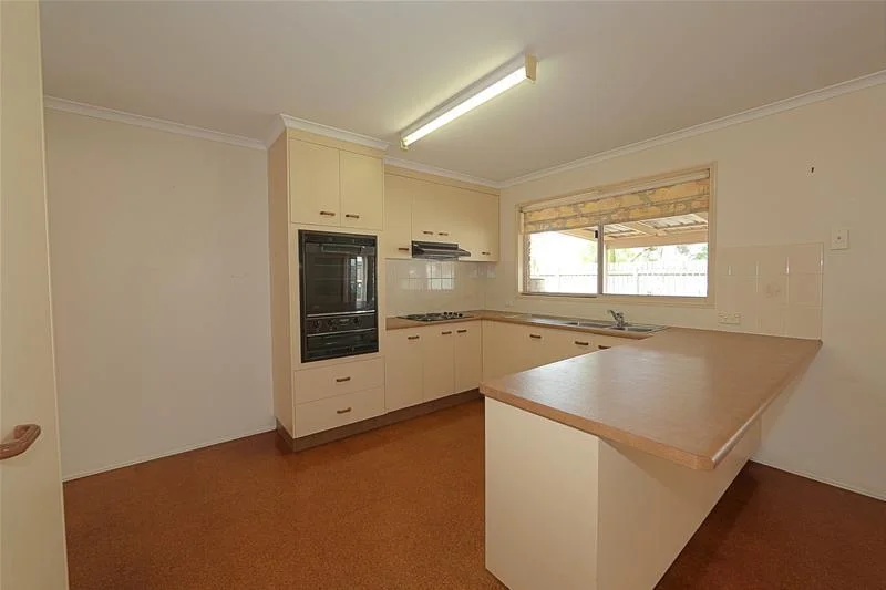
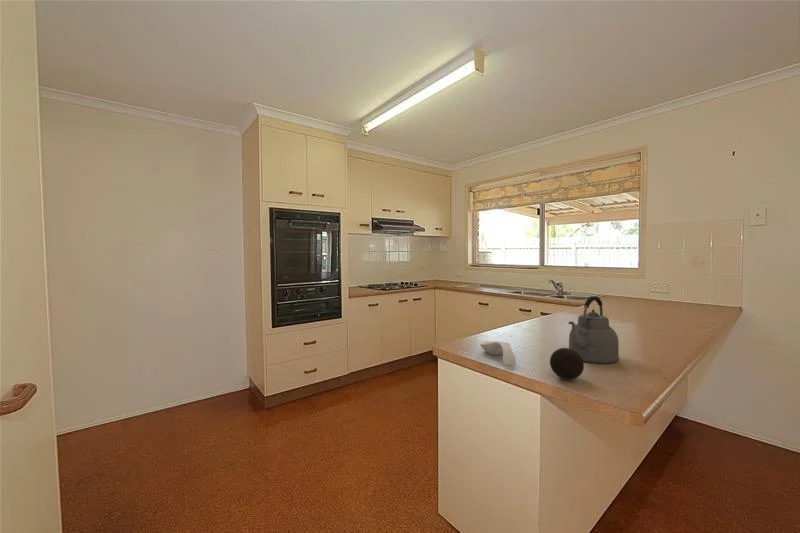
+ kettle [567,295,620,364]
+ spoon rest [479,340,517,367]
+ decorative ball [549,347,585,381]
